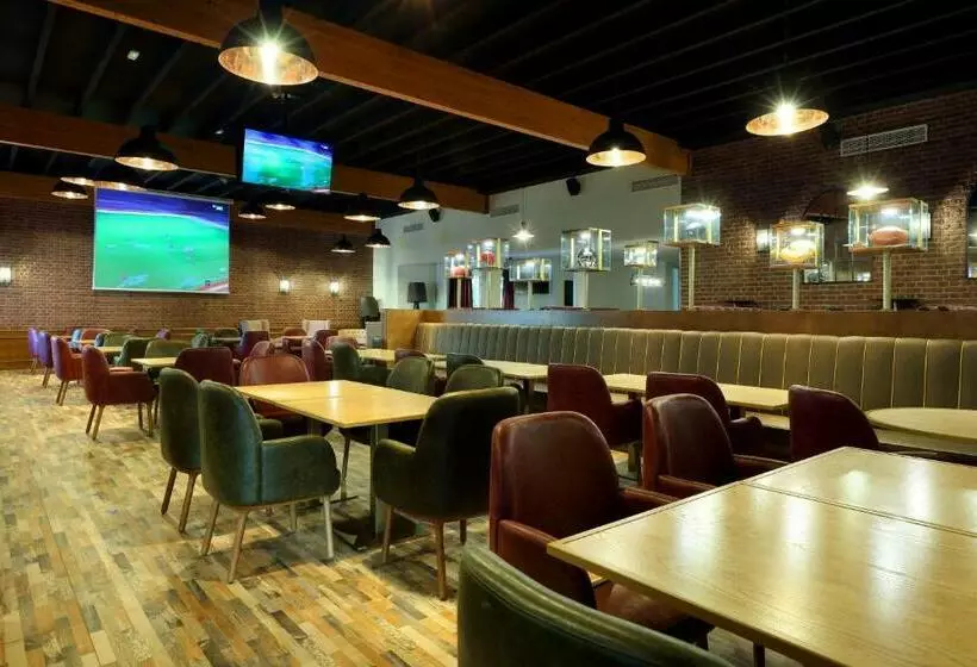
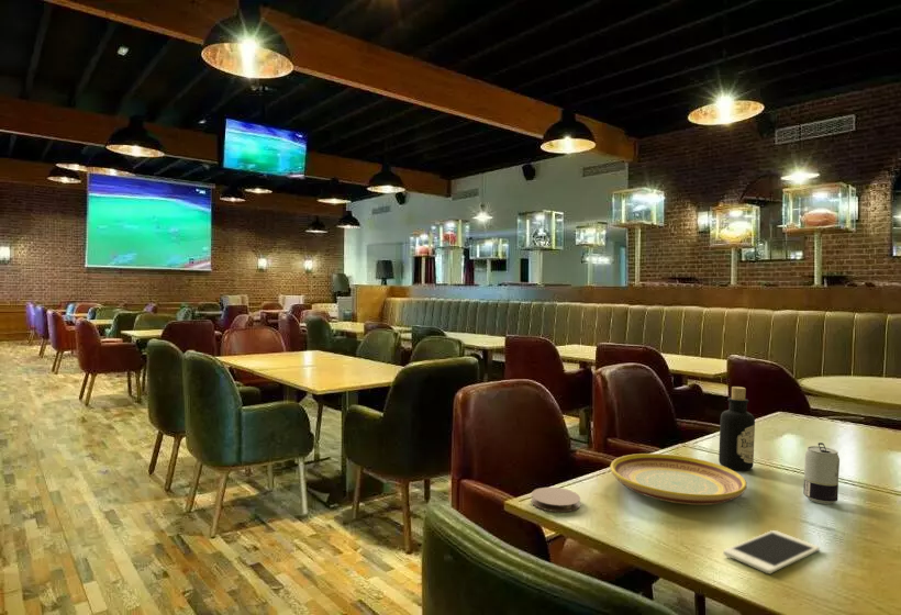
+ coaster [530,487,581,513]
+ bottle [718,385,756,471]
+ plate [610,452,748,506]
+ beverage can [802,441,841,505]
+ cell phone [722,529,821,574]
